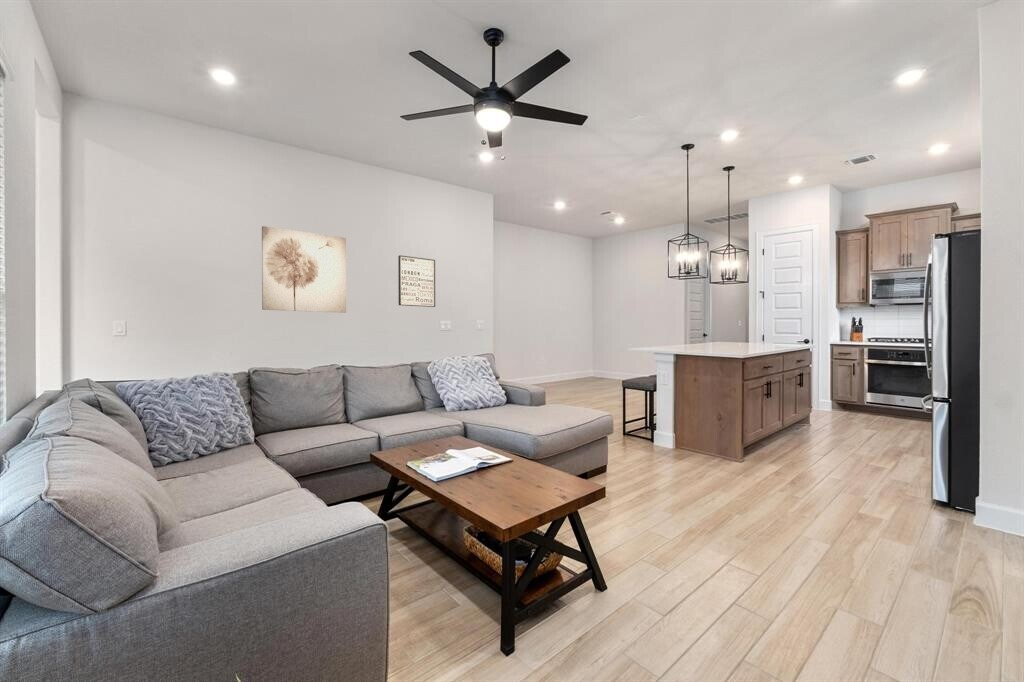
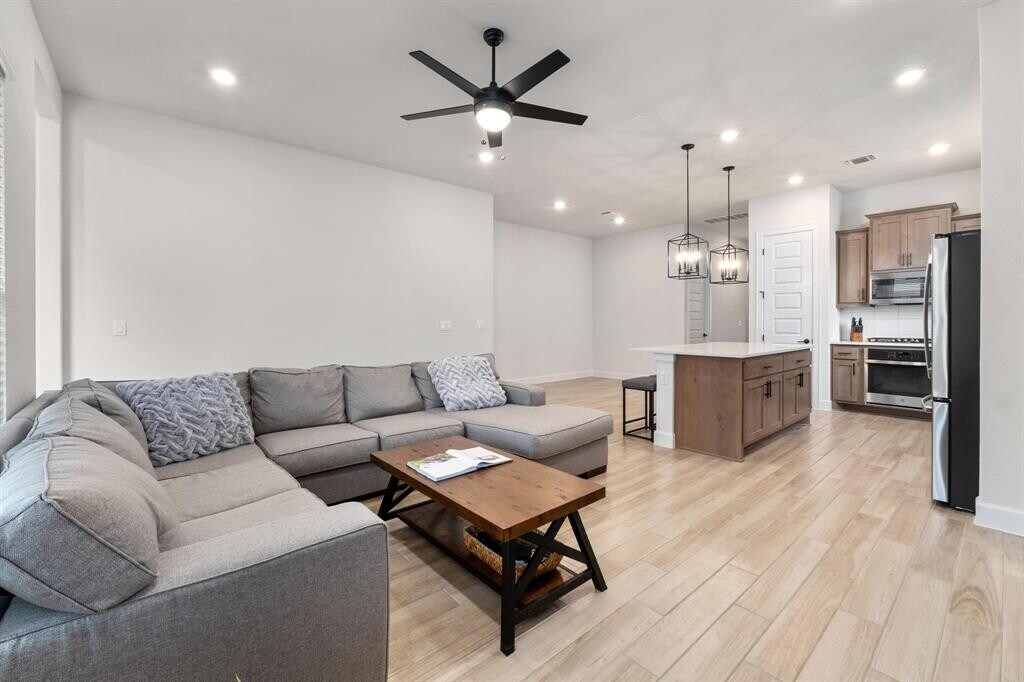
- wall art [397,254,436,308]
- wall art [261,225,347,314]
